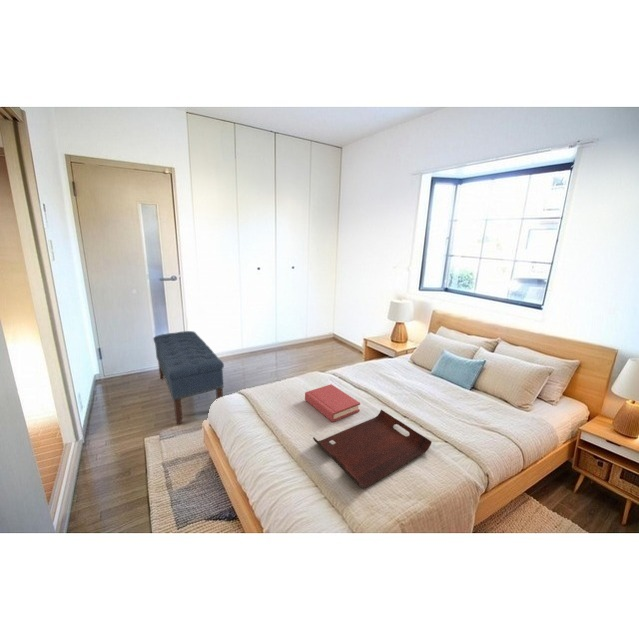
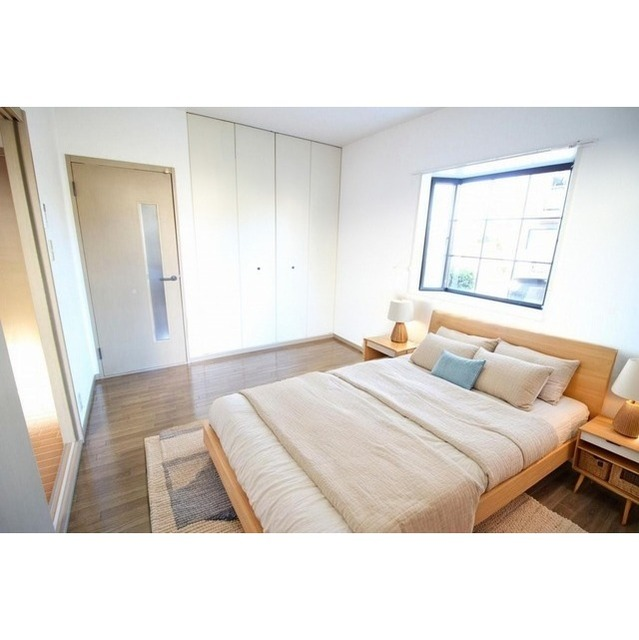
- bench [152,330,225,426]
- hardback book [304,383,361,423]
- serving tray [312,409,433,489]
